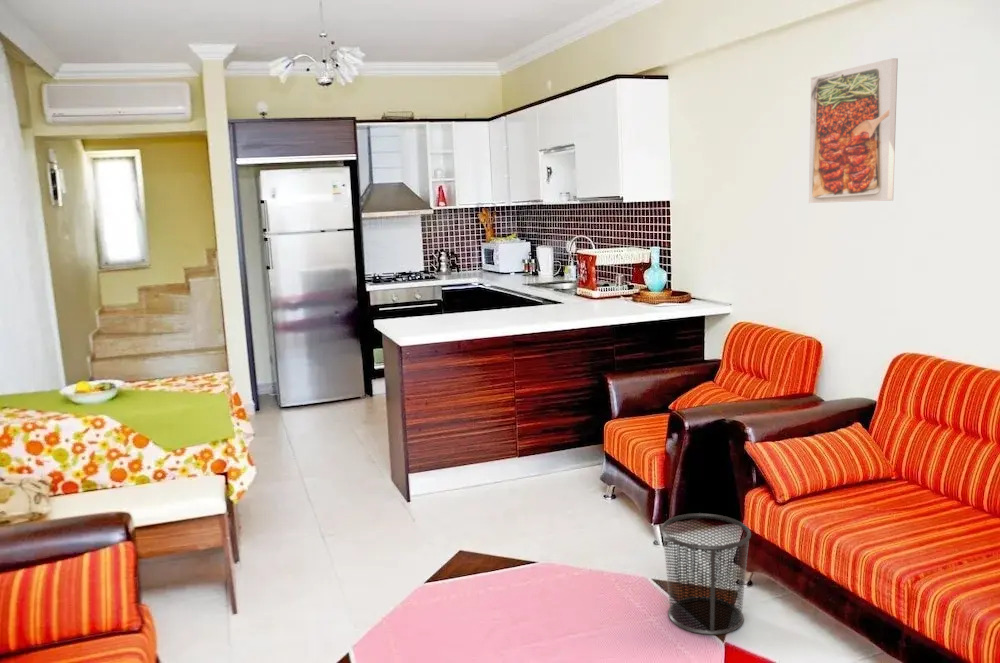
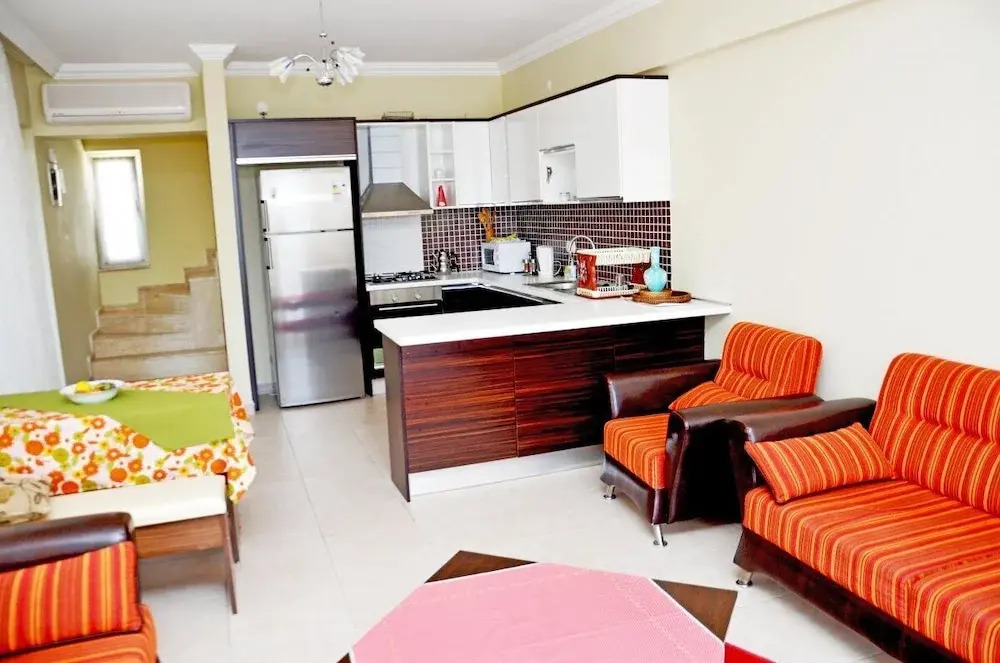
- trash can [660,512,752,636]
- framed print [808,57,899,204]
